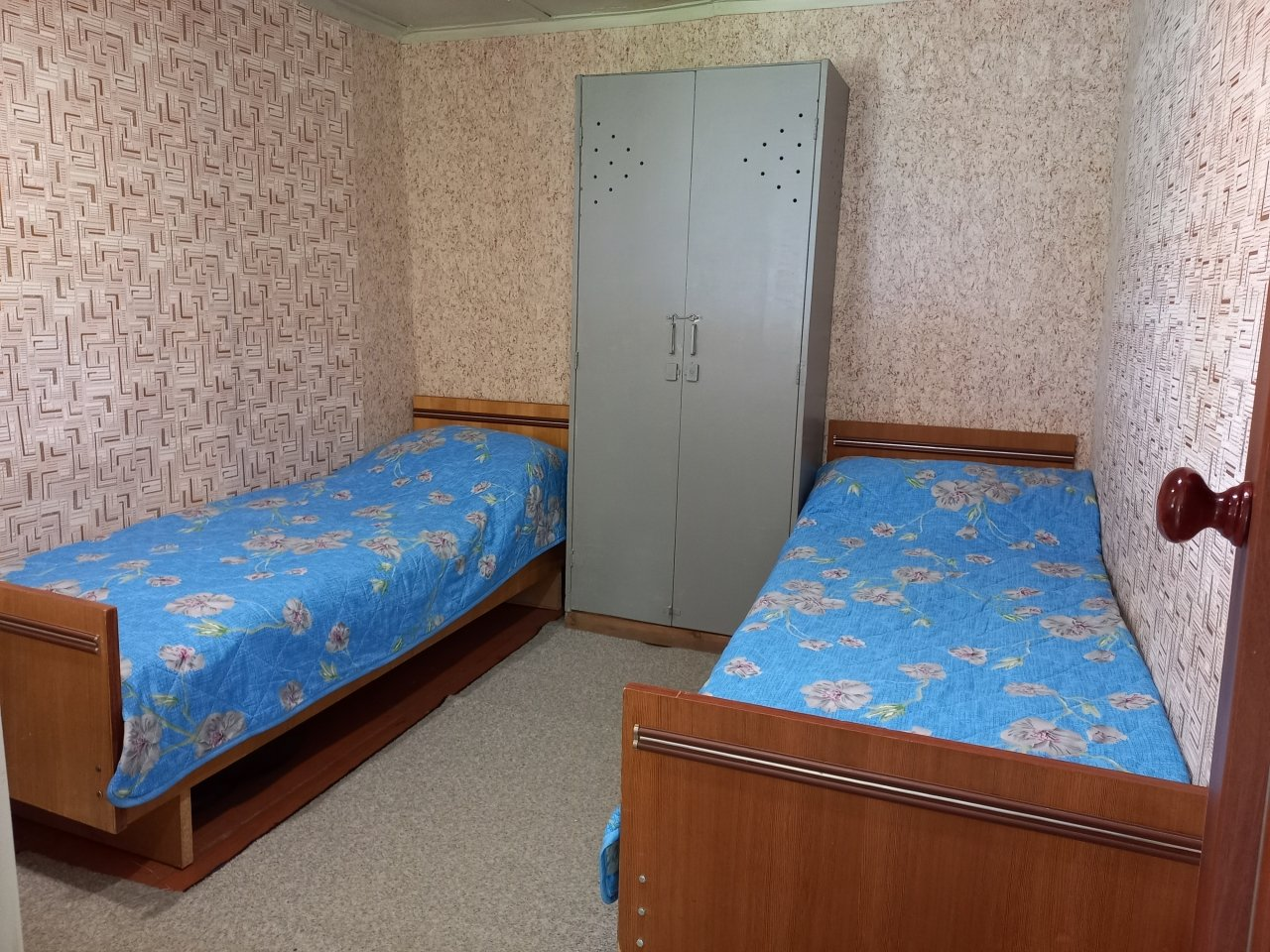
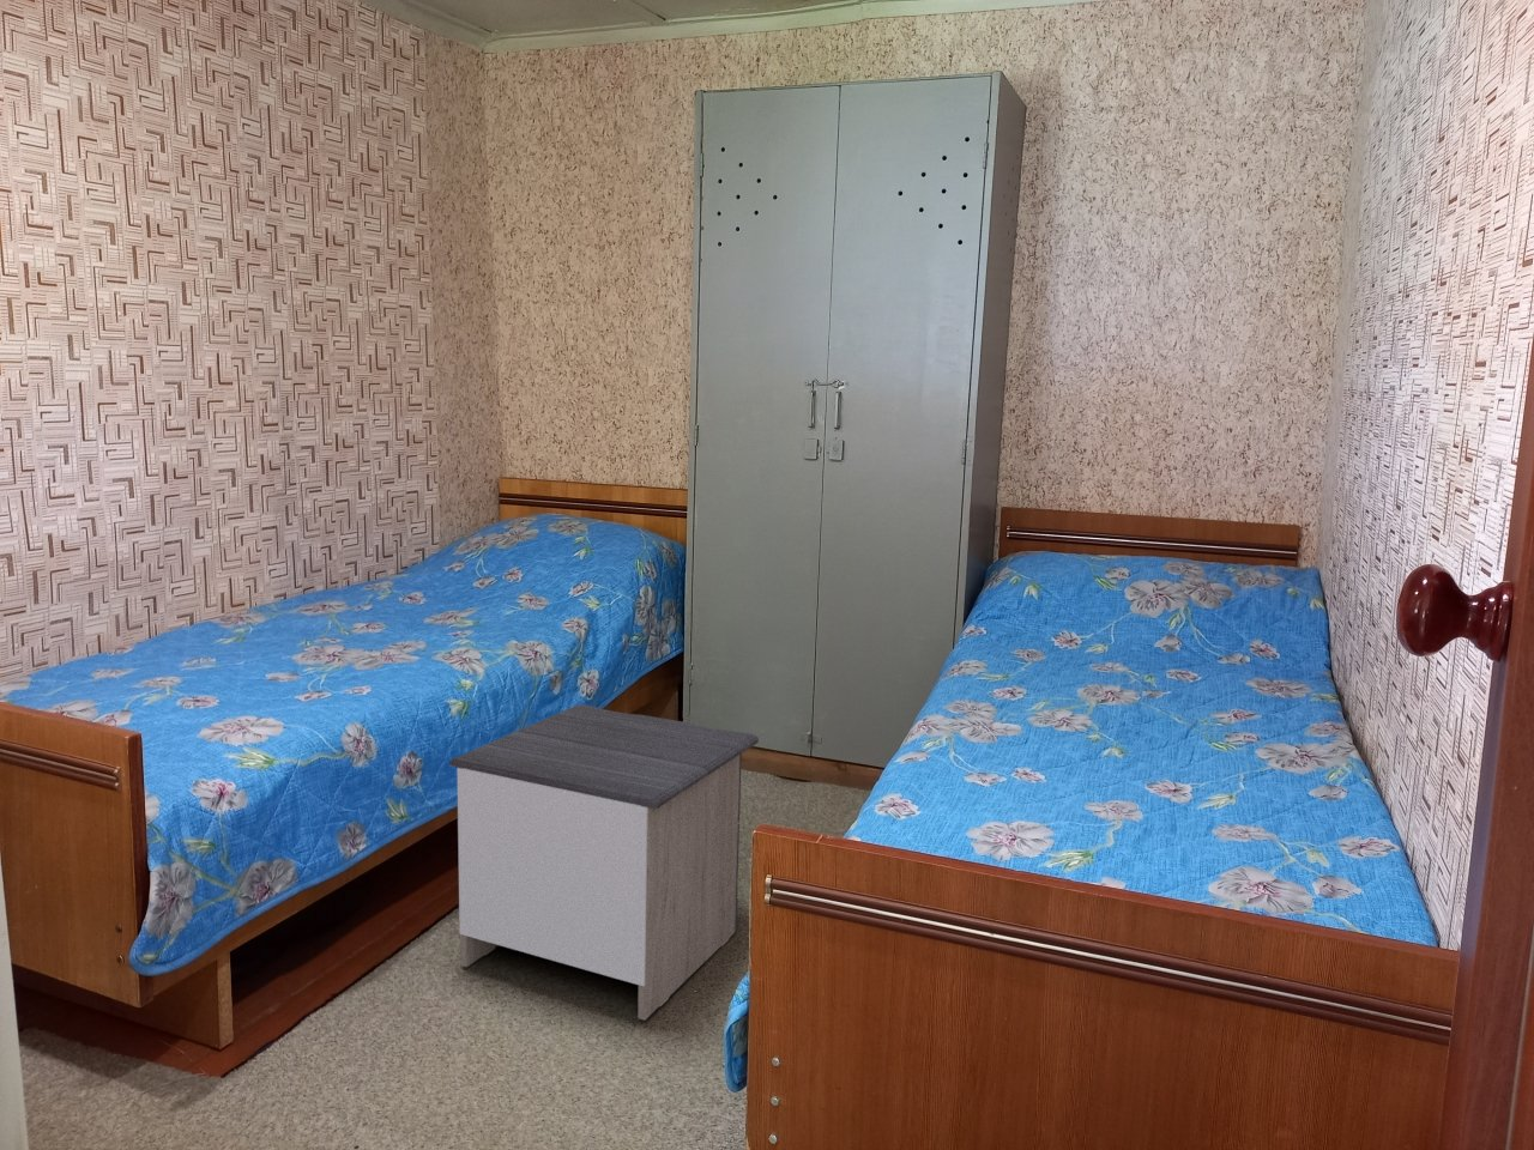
+ nightstand [448,703,760,1022]
